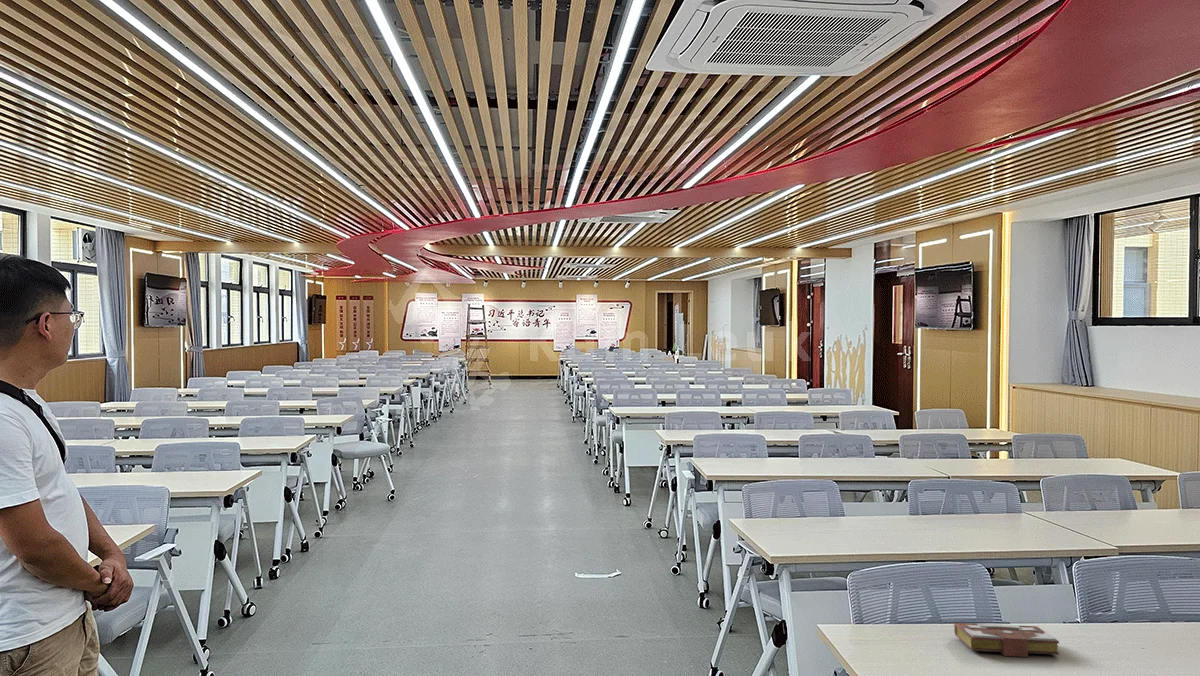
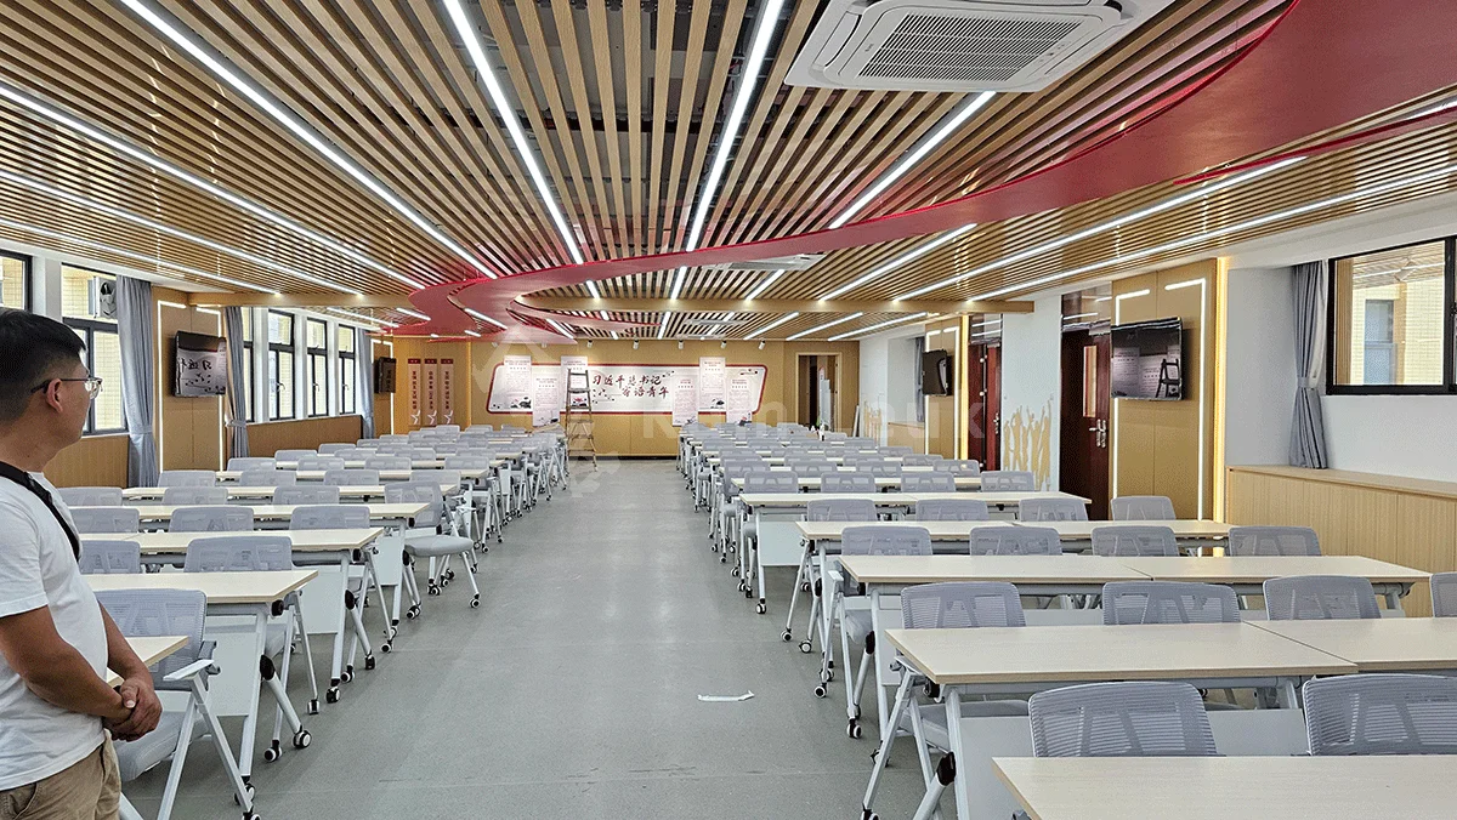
- book [953,622,1060,658]
